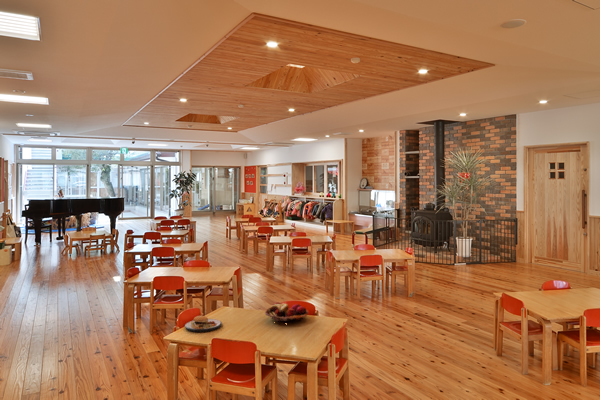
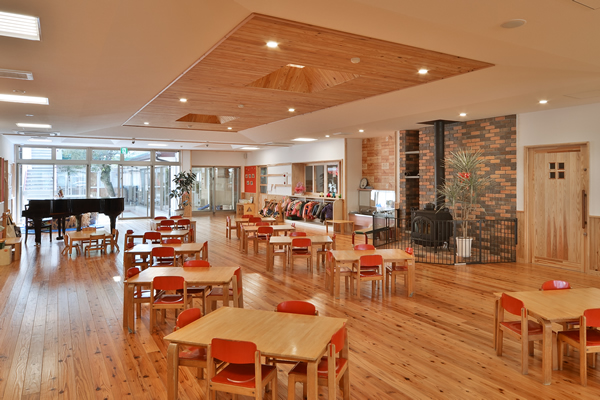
- plate [184,311,223,333]
- fruit basket [264,301,309,324]
